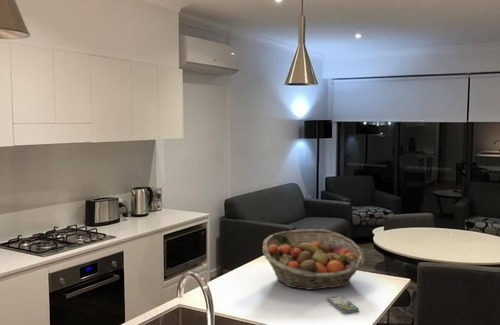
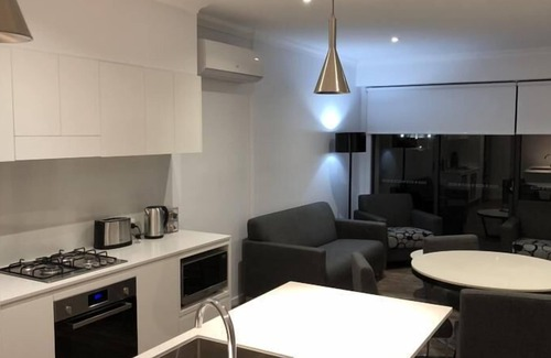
- smartphone [326,295,360,314]
- fruit basket [262,228,366,291]
